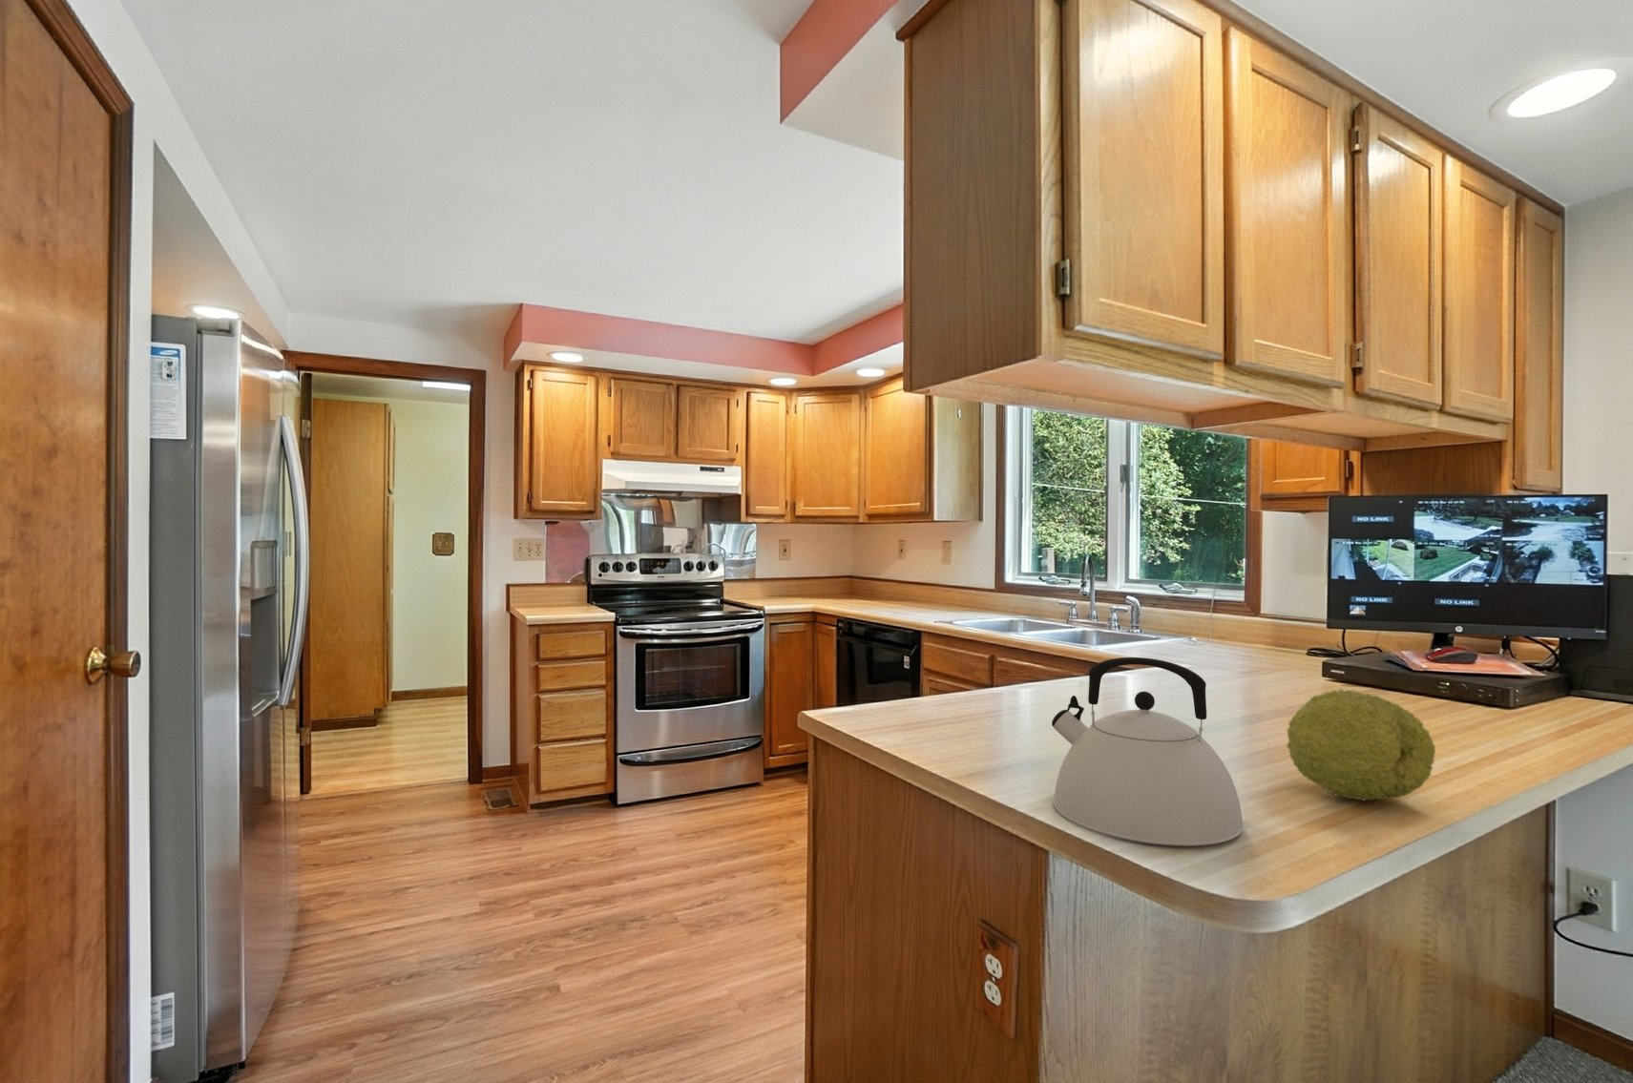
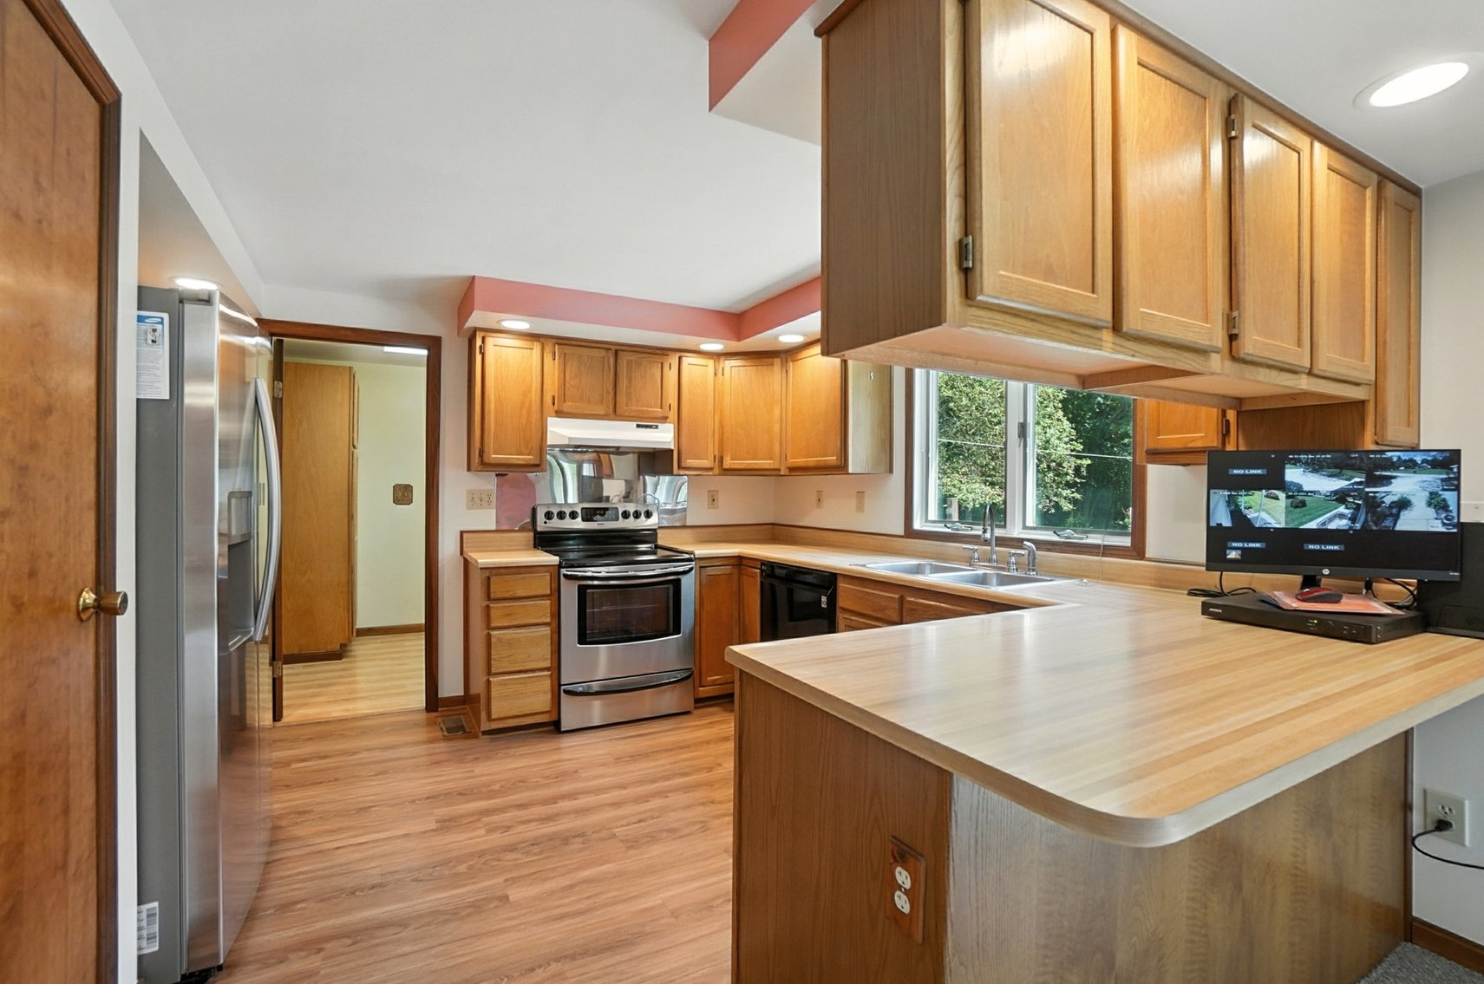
- fruit [1286,688,1436,801]
- kettle [1050,656,1245,847]
